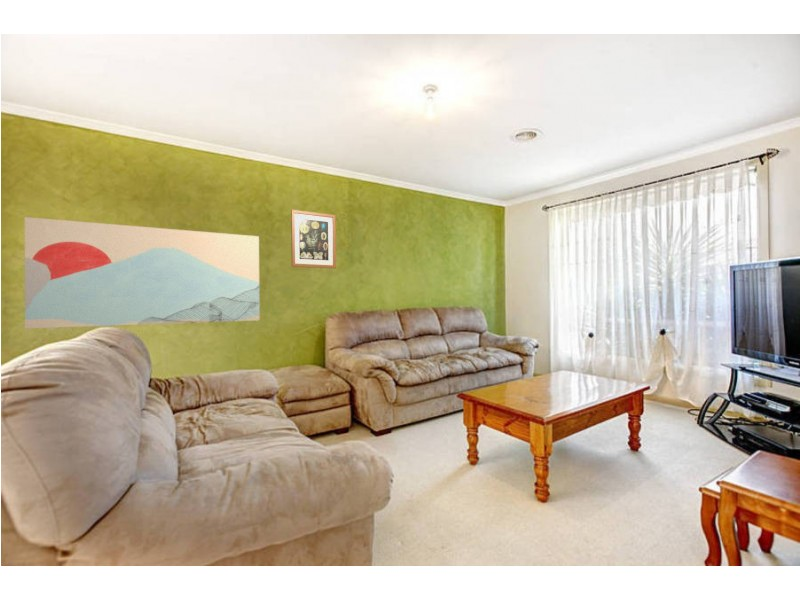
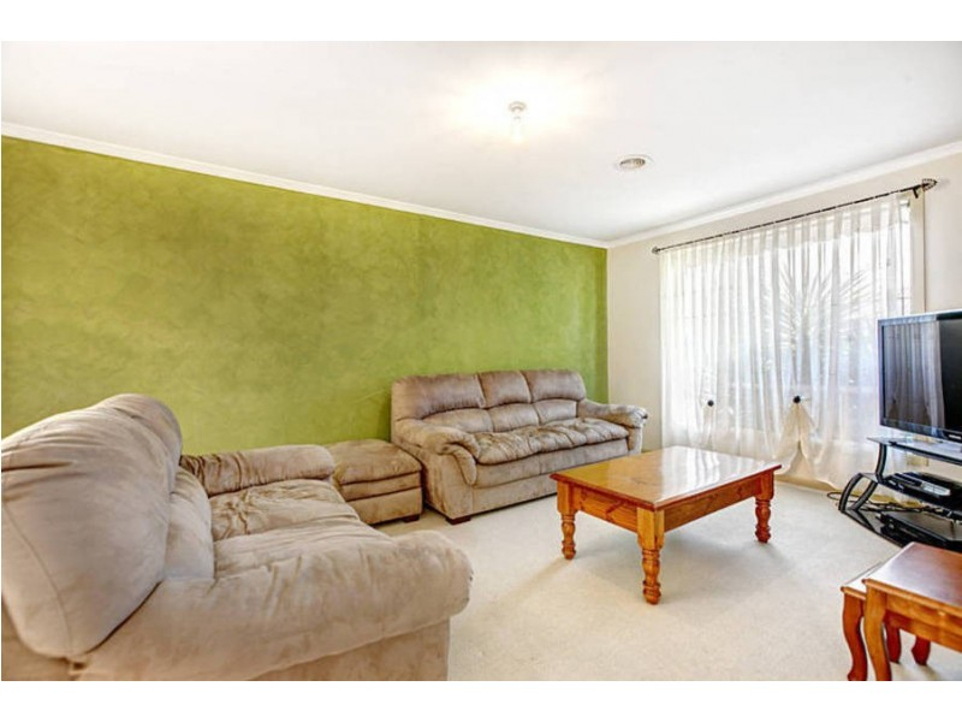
- wall art [24,216,261,329]
- wall art [290,209,337,269]
